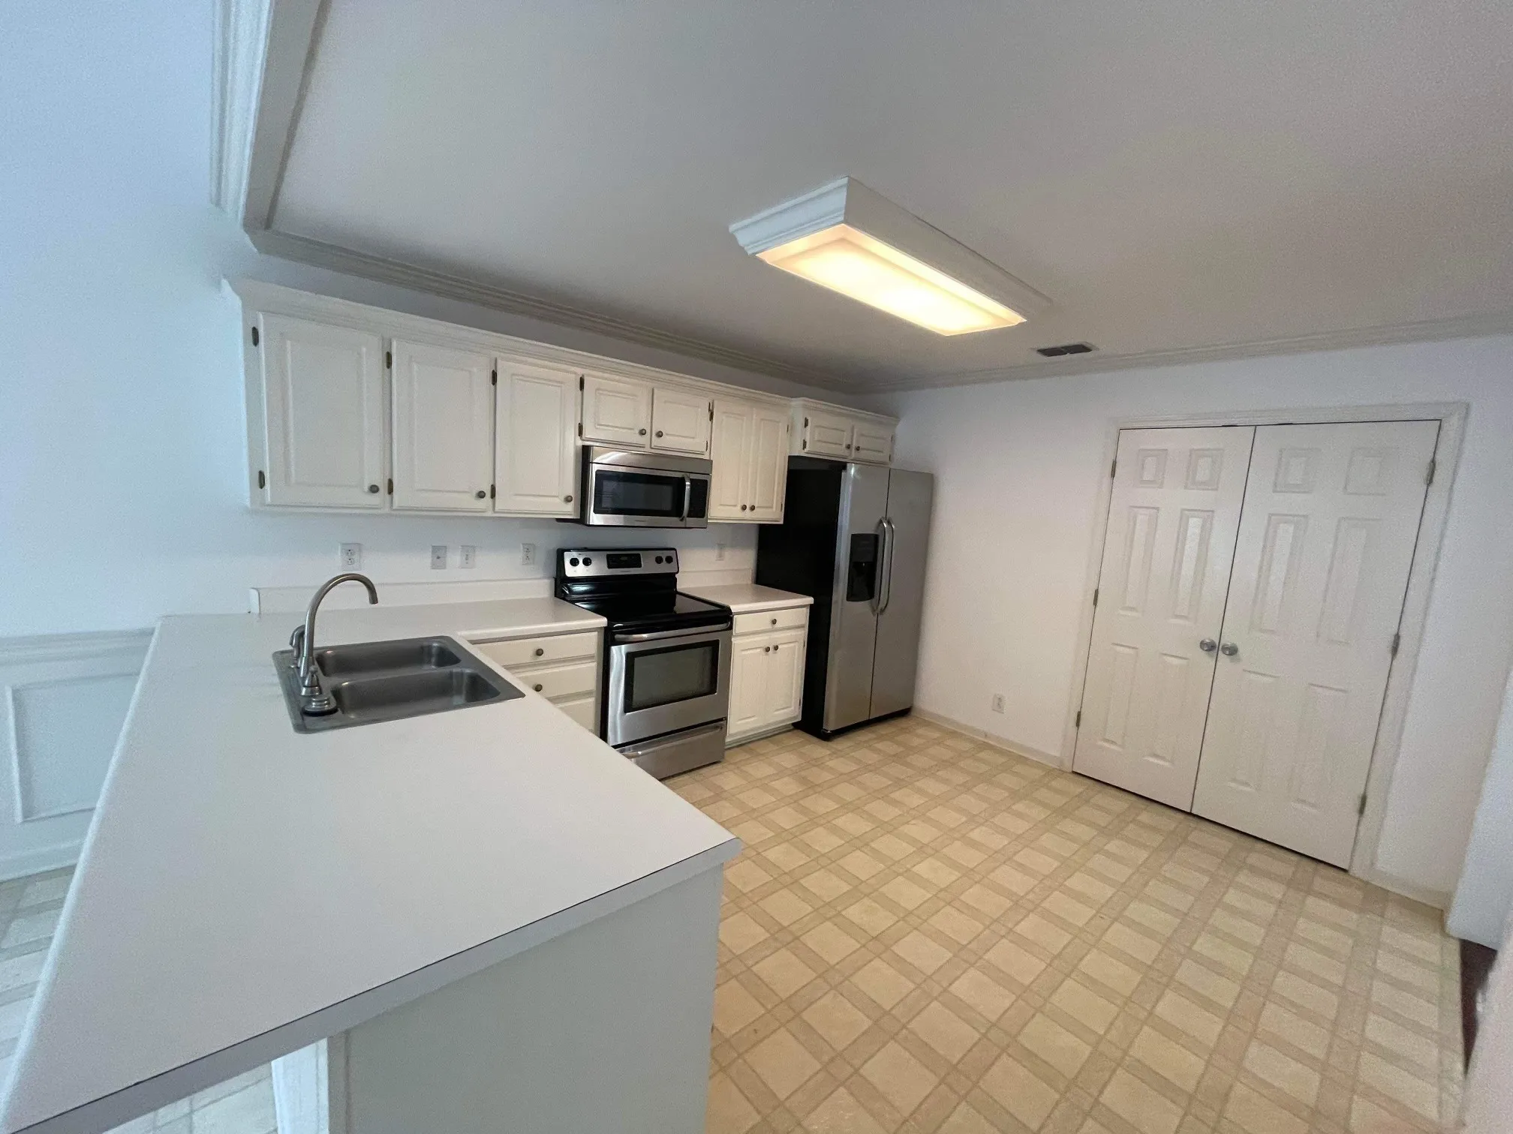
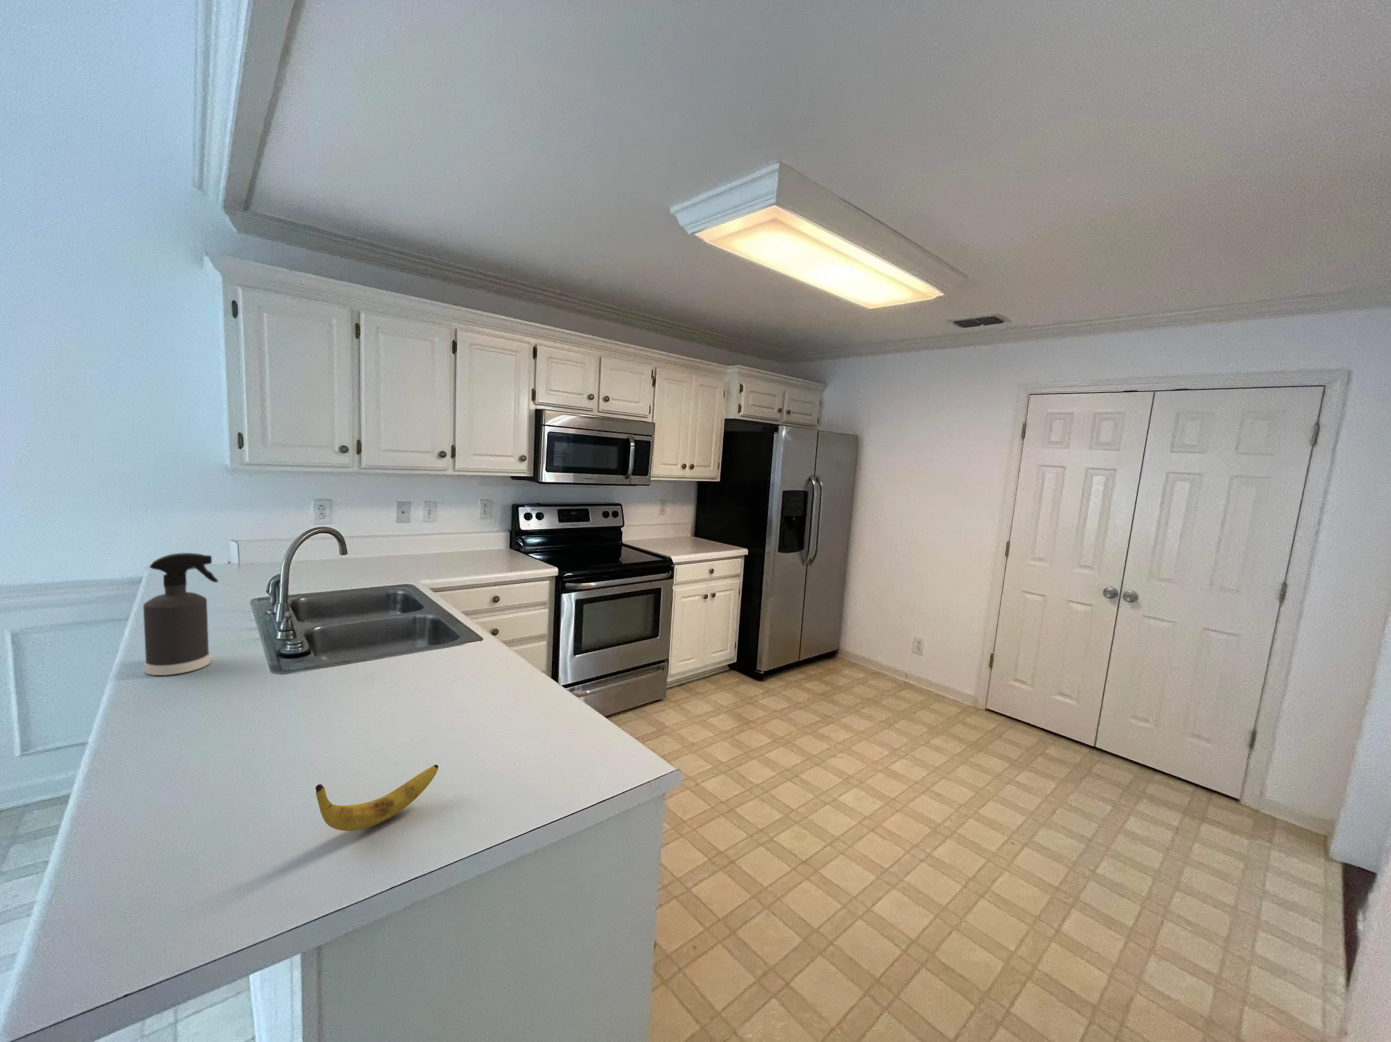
+ banana [314,764,439,832]
+ spray bottle [142,552,219,676]
